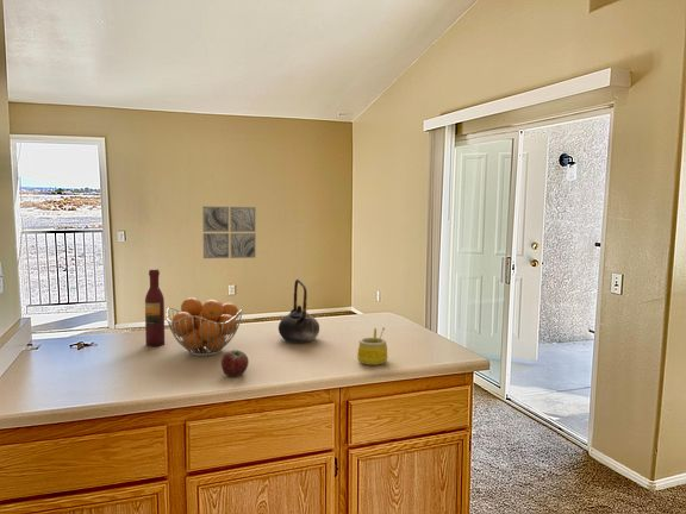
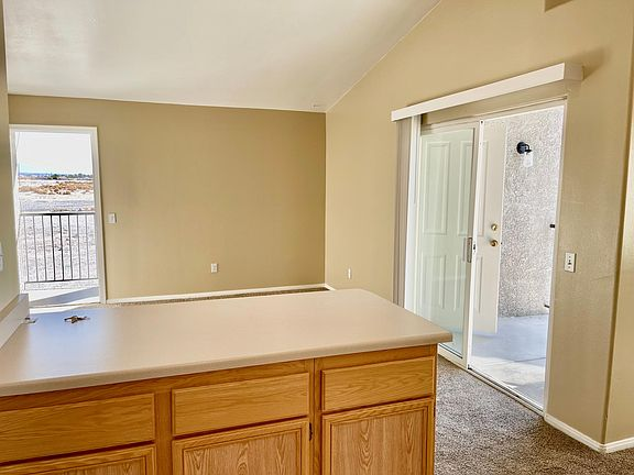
- wall art [201,205,257,259]
- fruit basket [164,296,244,357]
- teapot [277,278,320,344]
- mug [356,326,388,366]
- wine bottle [144,268,166,347]
- apple [220,349,250,377]
